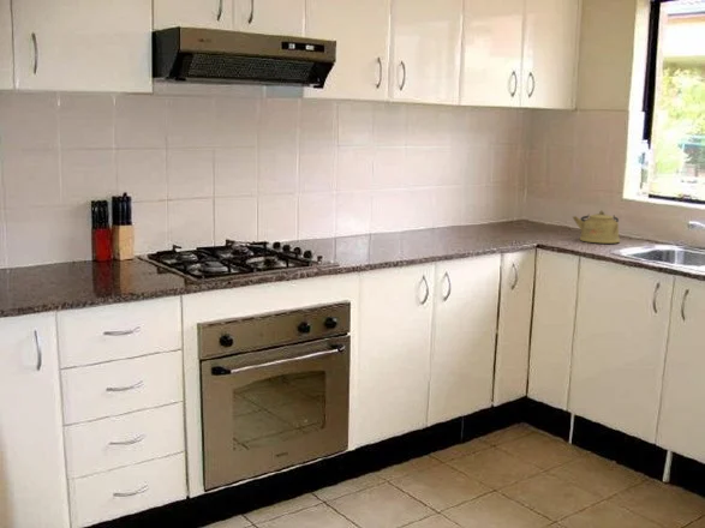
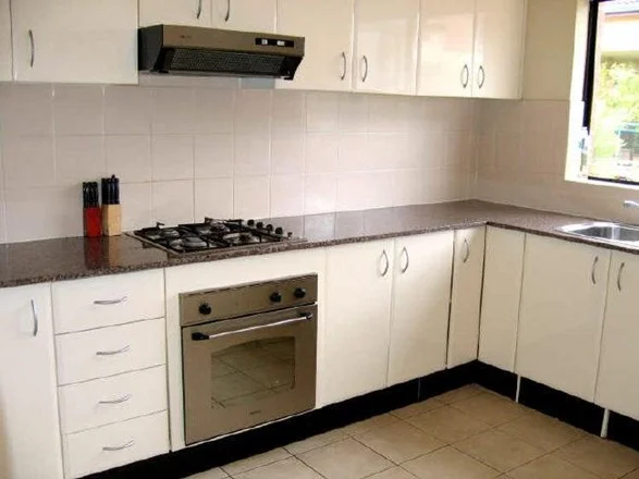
- kettle [572,210,621,245]
